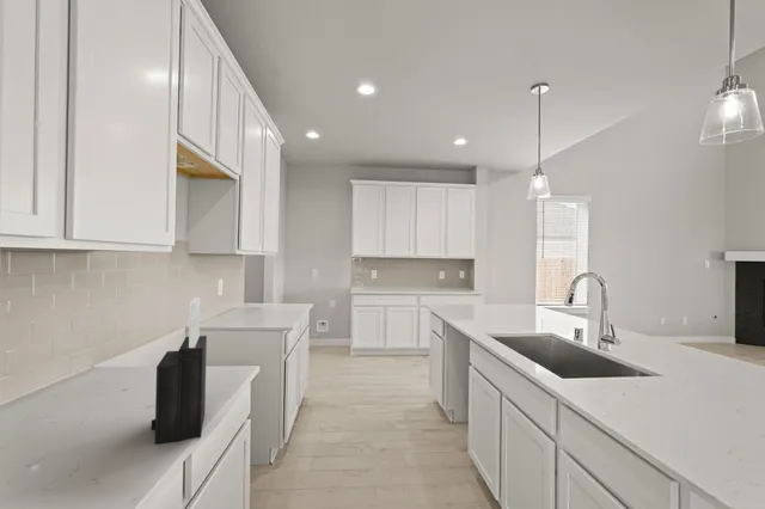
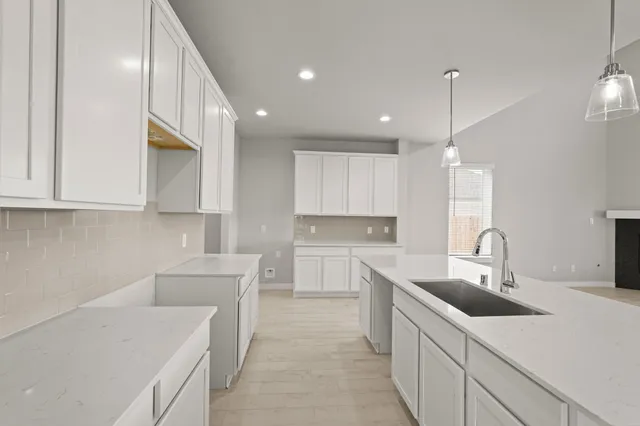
- knife block [151,296,208,444]
